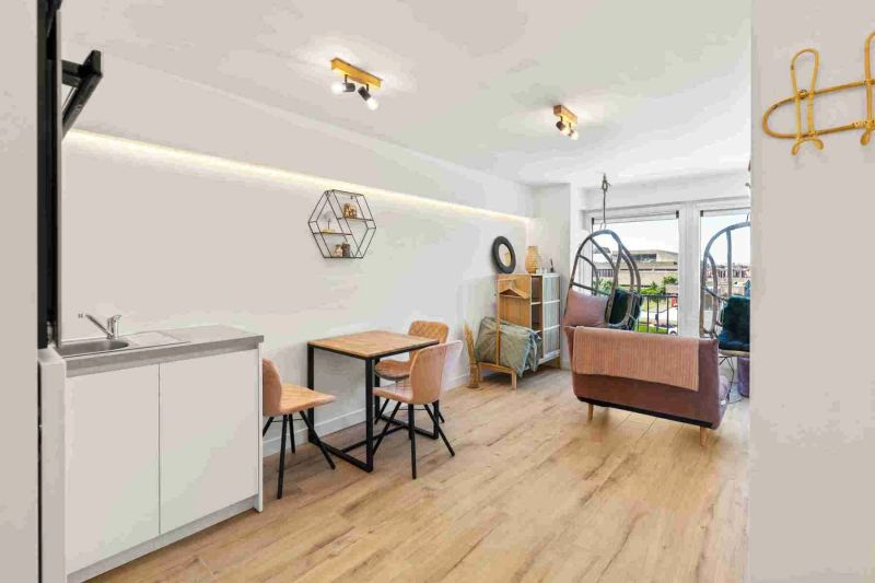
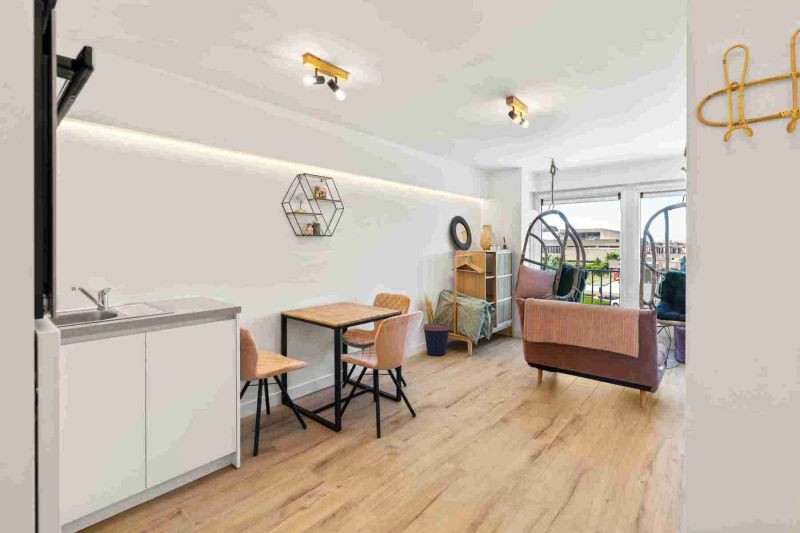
+ coffee cup [422,322,451,356]
